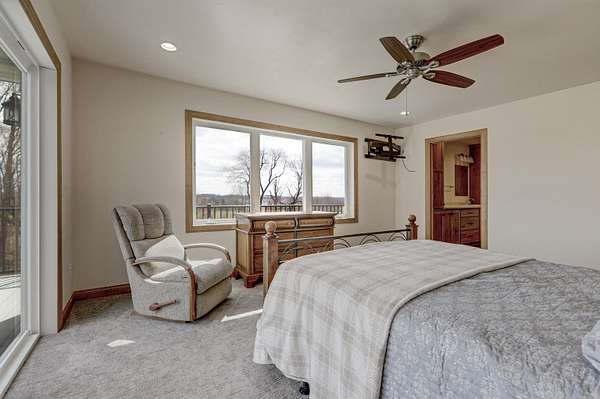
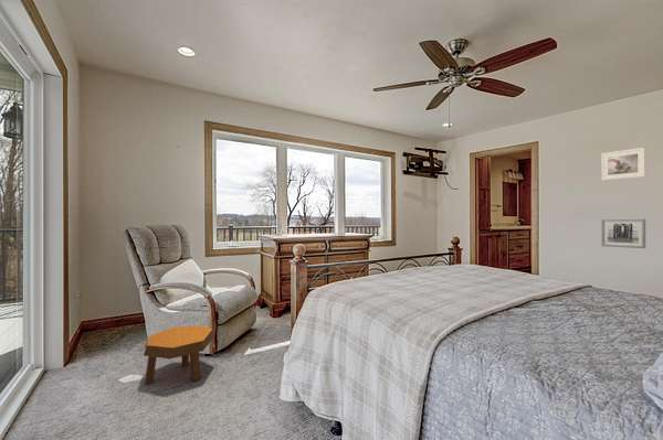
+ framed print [600,147,646,182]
+ footstool [143,324,215,386]
+ wall art [600,217,646,249]
